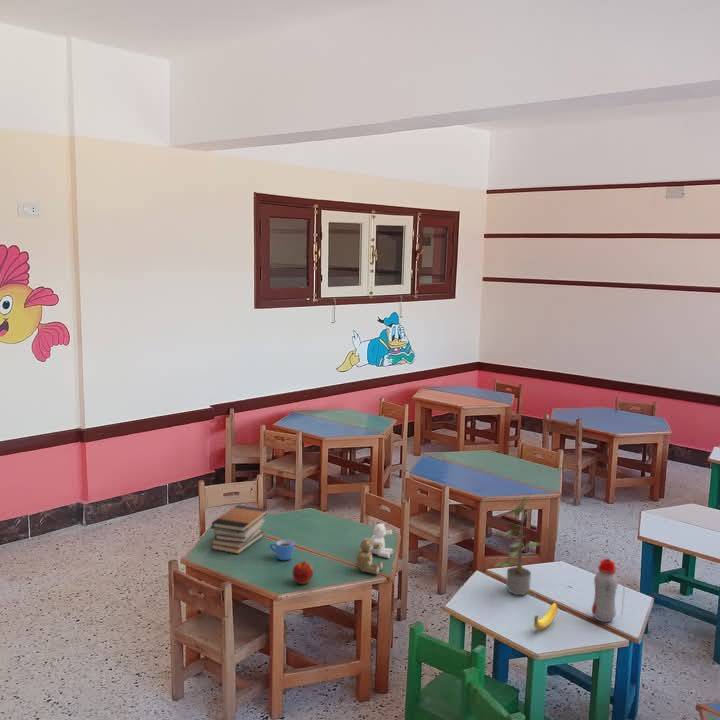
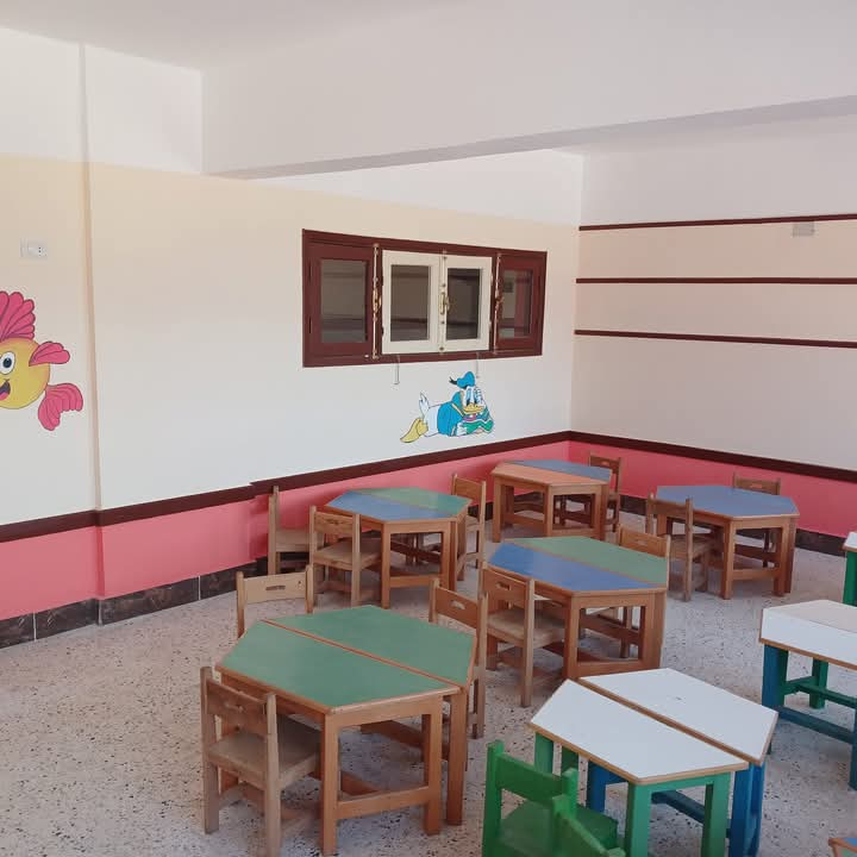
- water bottle [591,558,627,623]
- banana [533,602,559,631]
- potted plant [492,493,542,596]
- stuffed animal [355,522,394,576]
- apple [291,560,314,585]
- mug [269,538,295,561]
- book stack [209,504,268,555]
